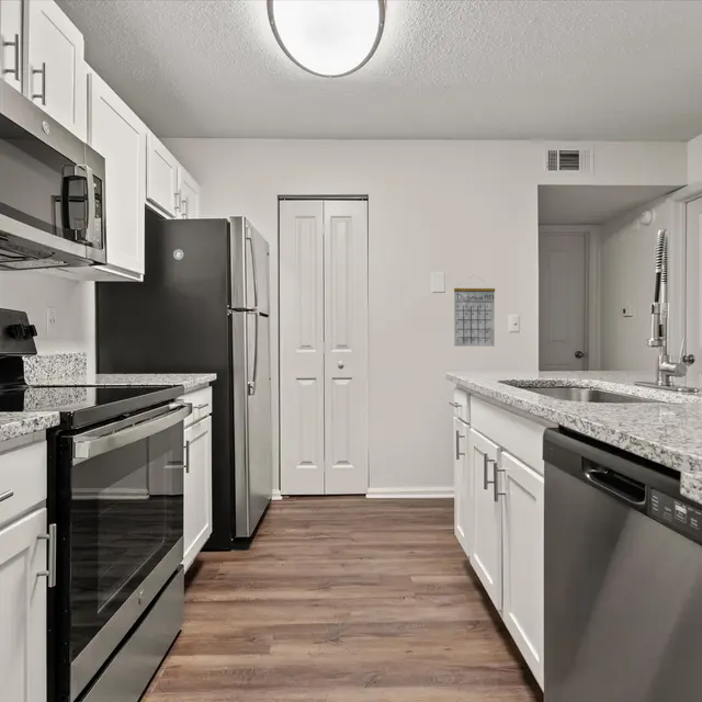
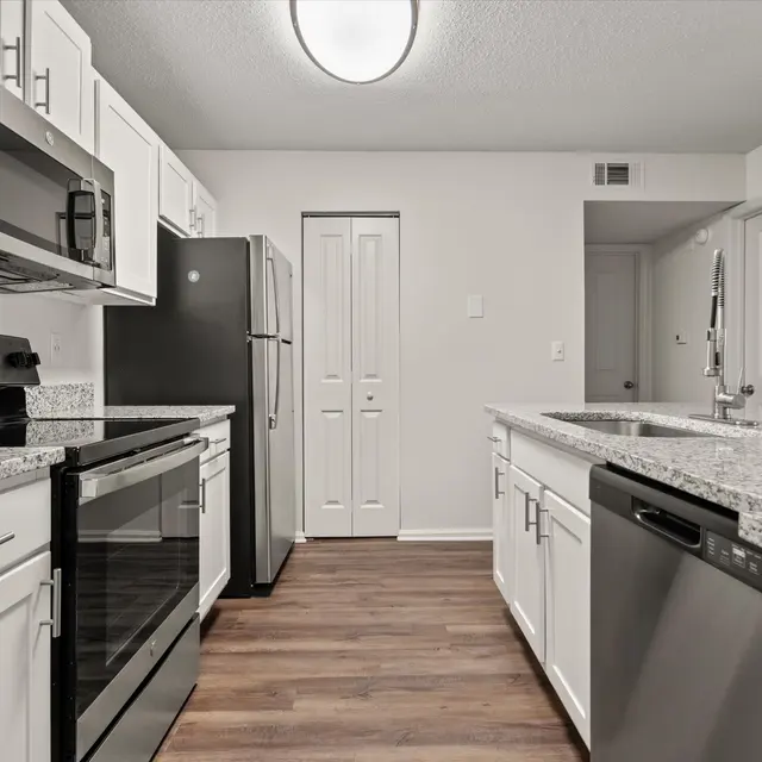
- calendar [453,274,496,348]
